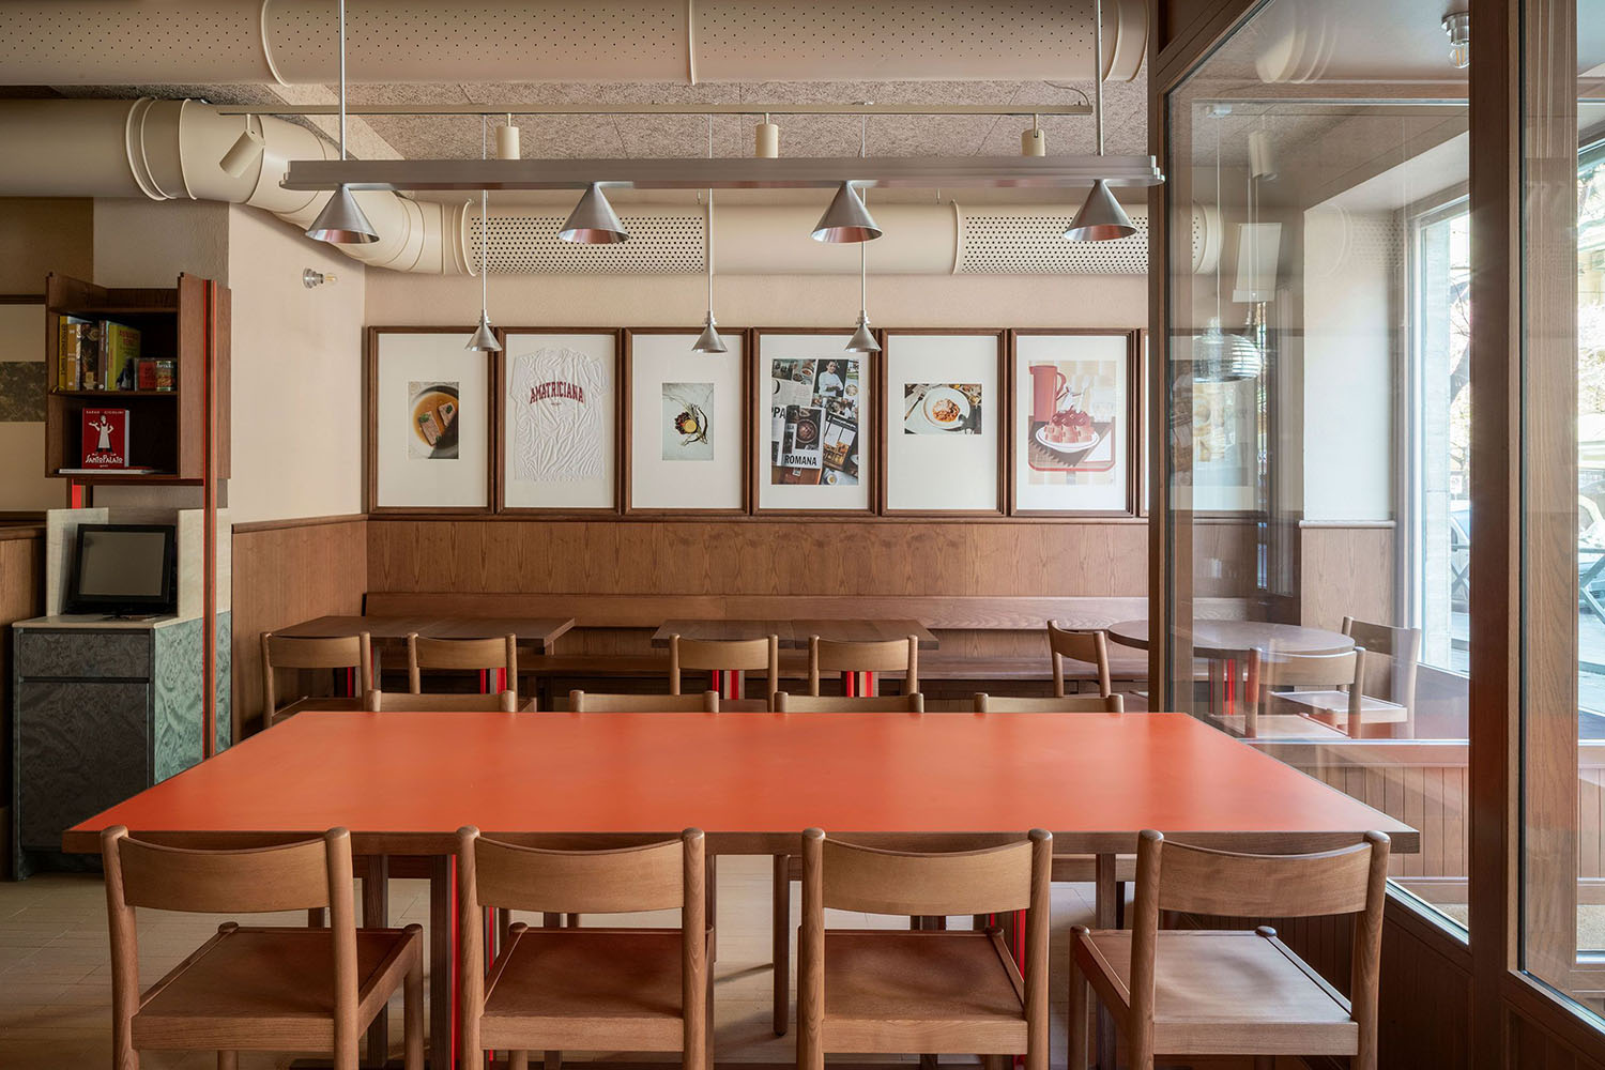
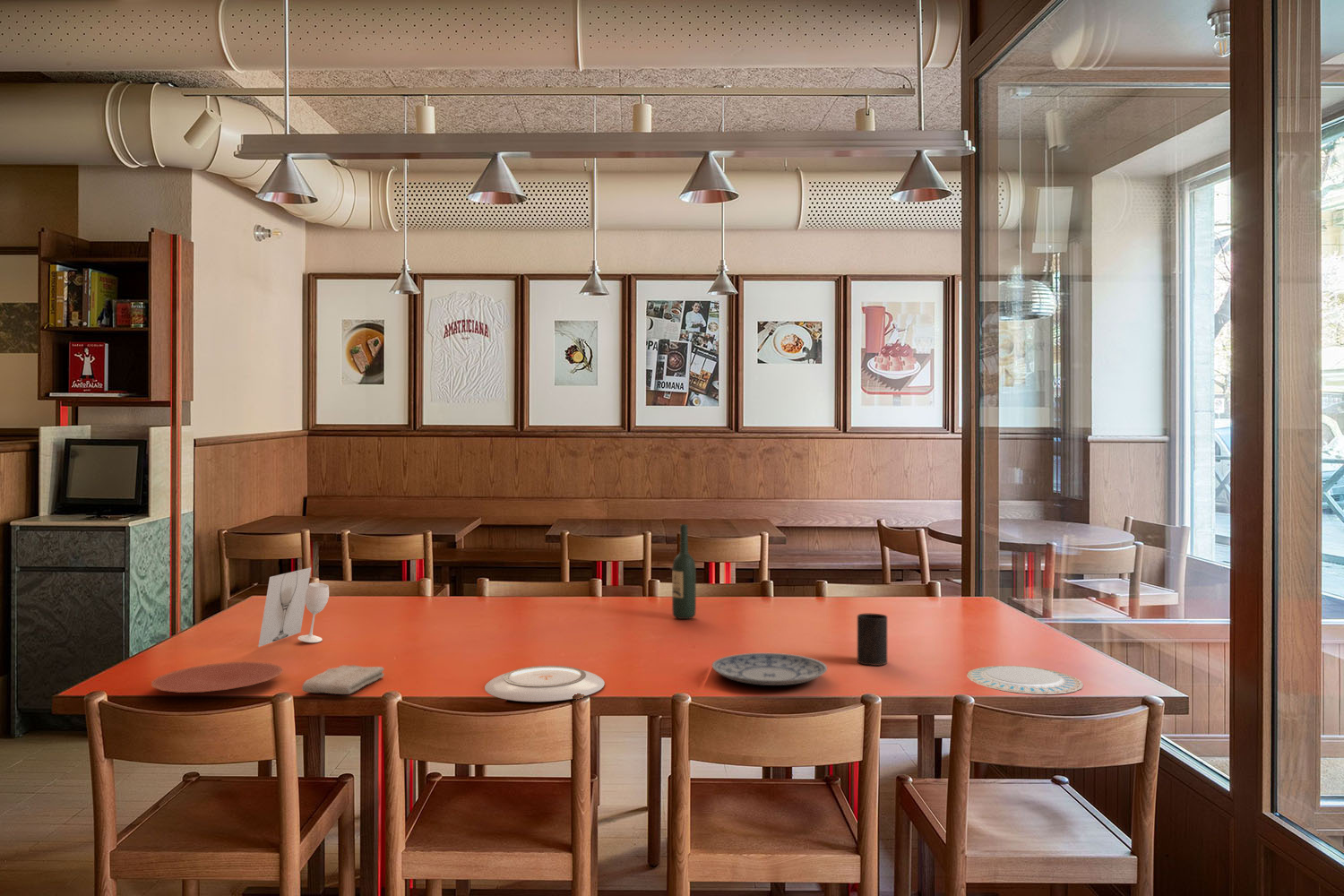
+ chinaware [966,665,1084,695]
+ plate [151,661,284,694]
+ glass [257,566,330,648]
+ plate [711,652,828,686]
+ cup [857,613,888,667]
+ plate [484,665,606,702]
+ washcloth [301,664,385,695]
+ wine bottle [671,523,697,620]
